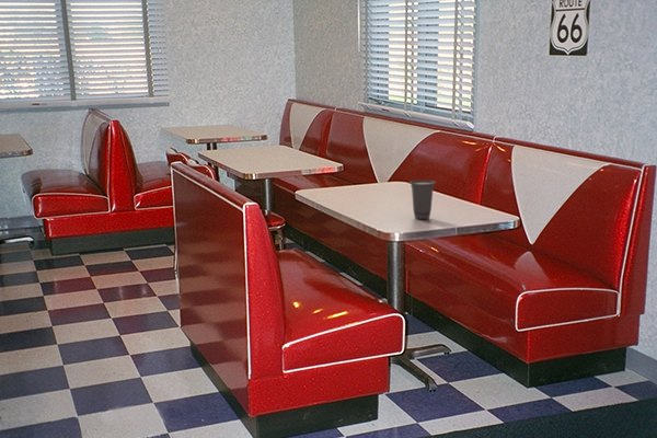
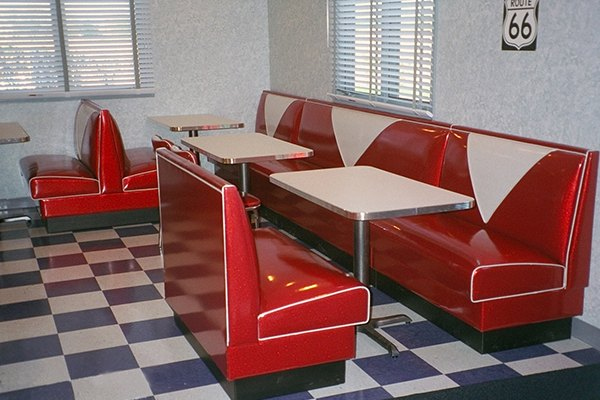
- cup [408,178,437,220]
